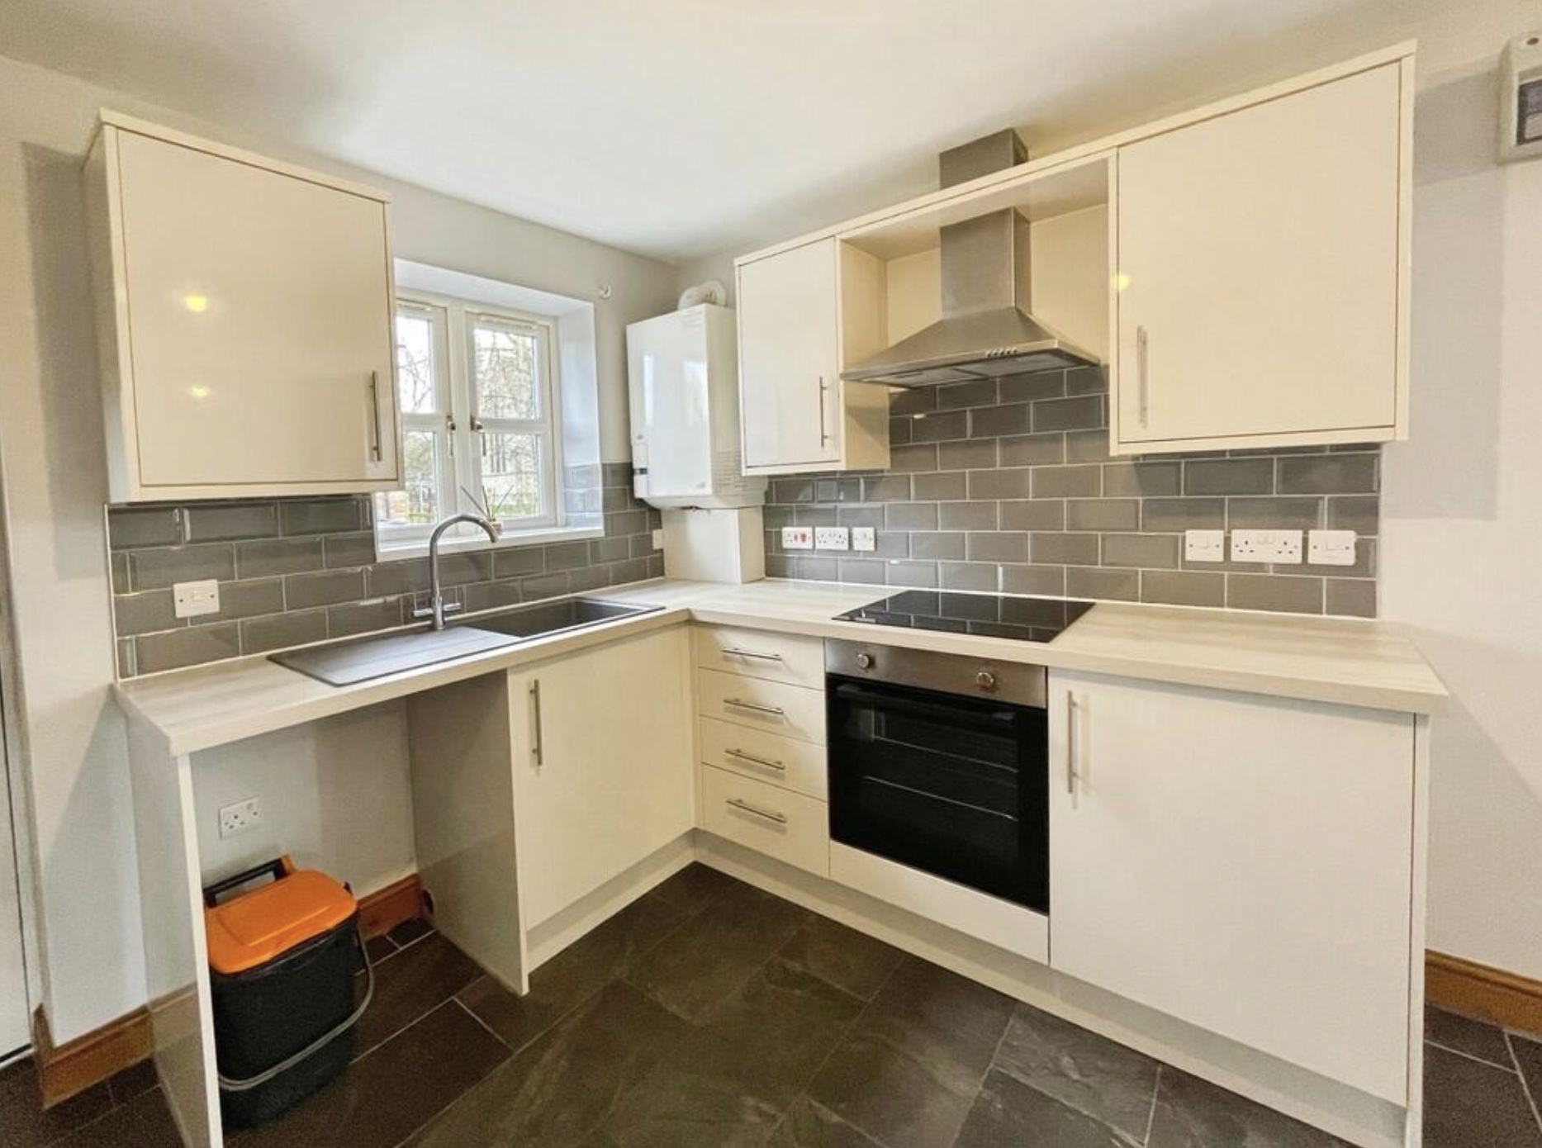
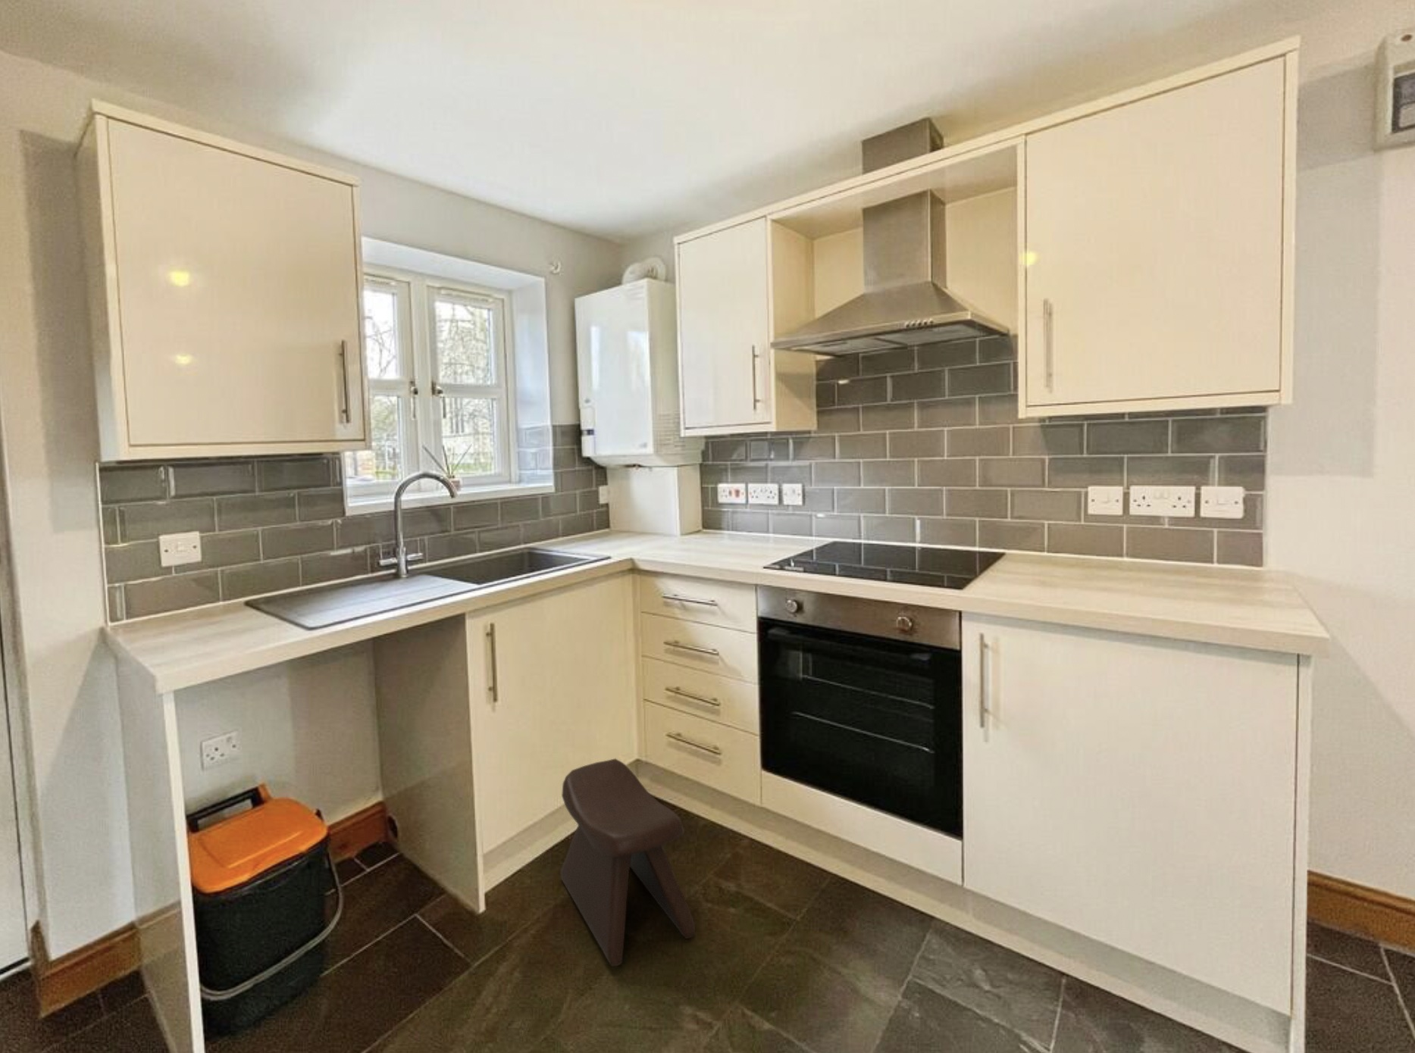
+ stool [560,758,696,967]
